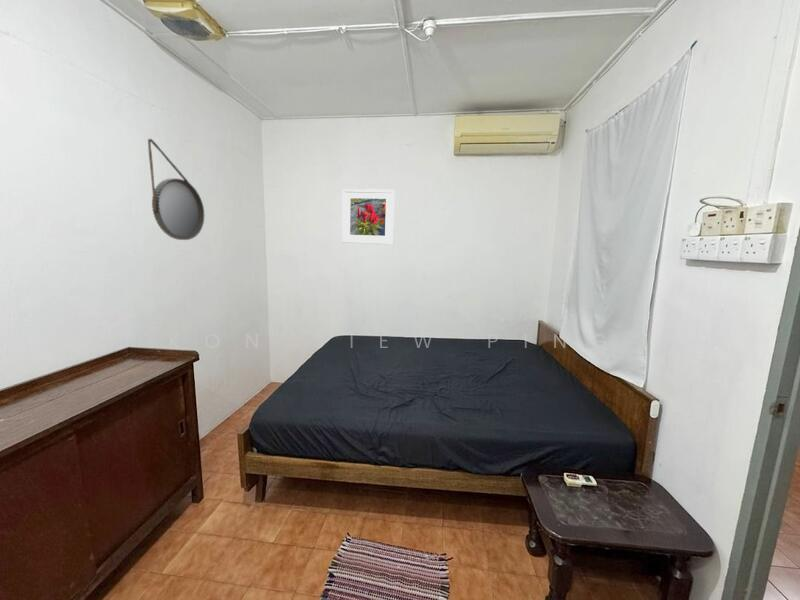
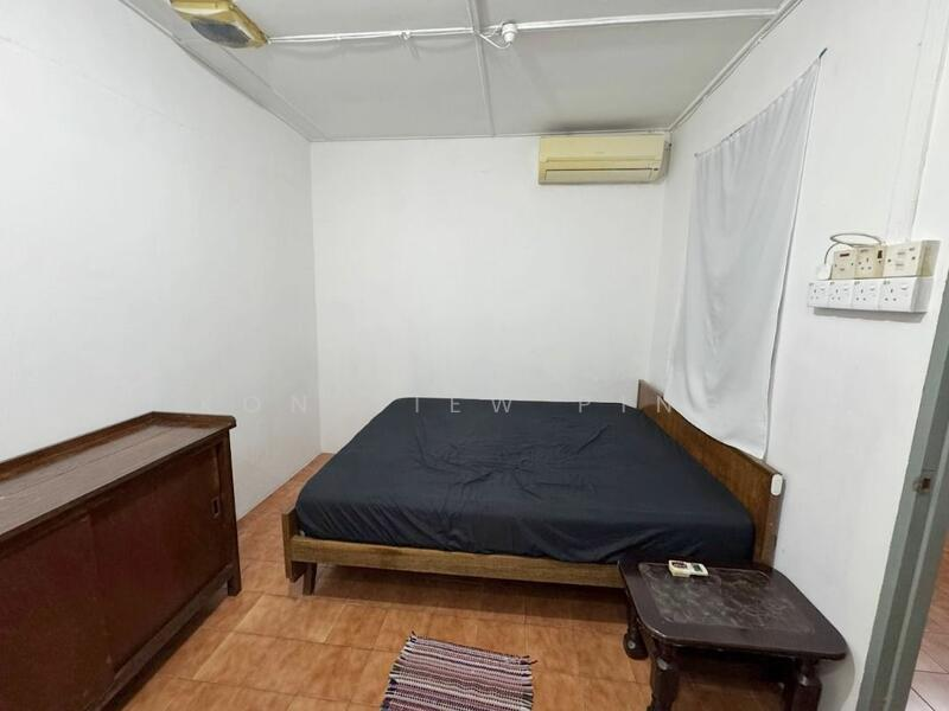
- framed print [341,188,396,245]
- home mirror [147,138,206,241]
